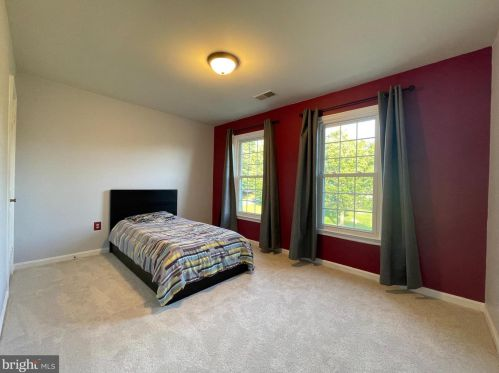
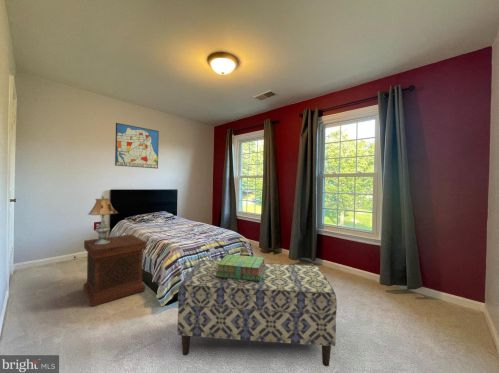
+ bench [177,259,338,367]
+ table lamp [87,194,119,244]
+ side table [82,233,147,308]
+ wall art [114,122,160,170]
+ stack of books [215,254,265,281]
